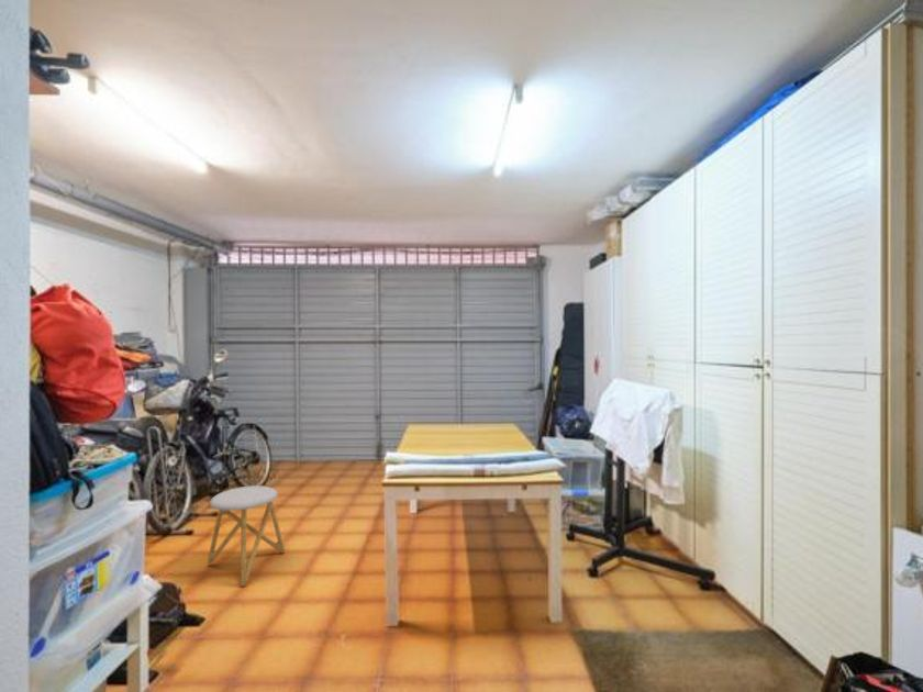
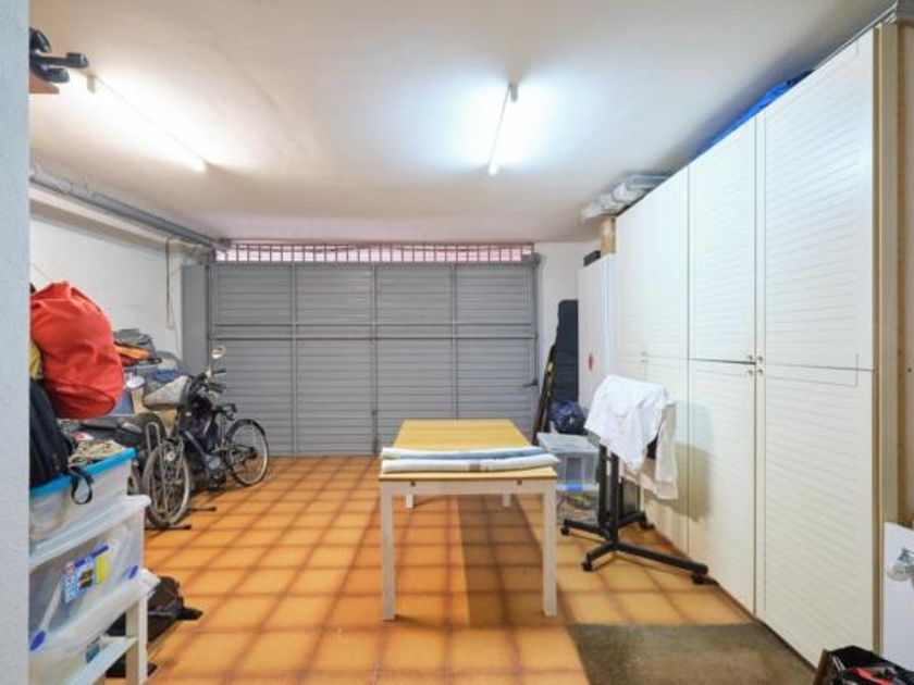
- stool [205,484,286,588]
